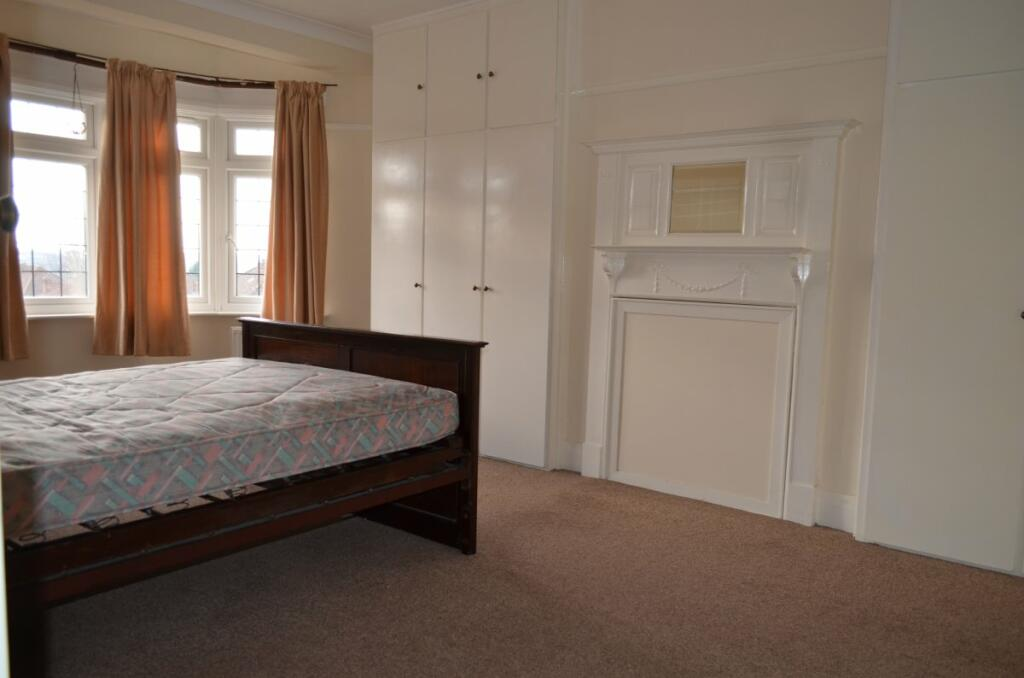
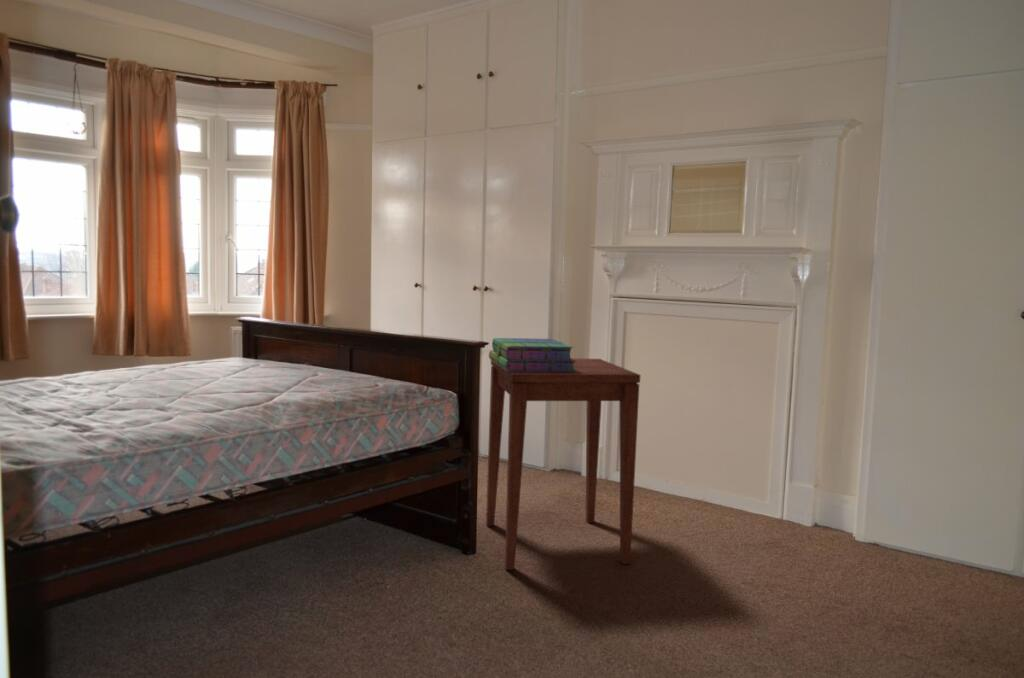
+ side table [485,357,641,571]
+ stack of books [488,337,576,371]
